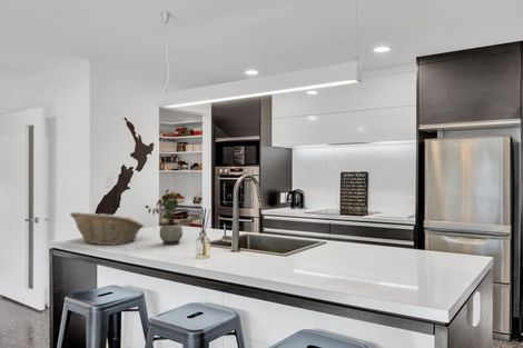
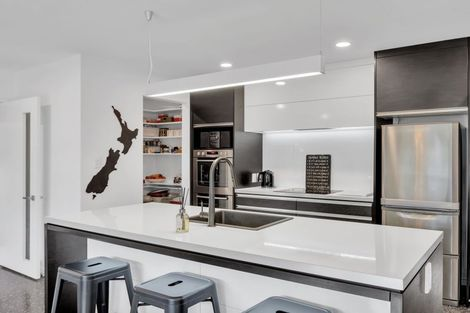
- fruit basket [69,211,145,246]
- potted plant [144,188,184,246]
